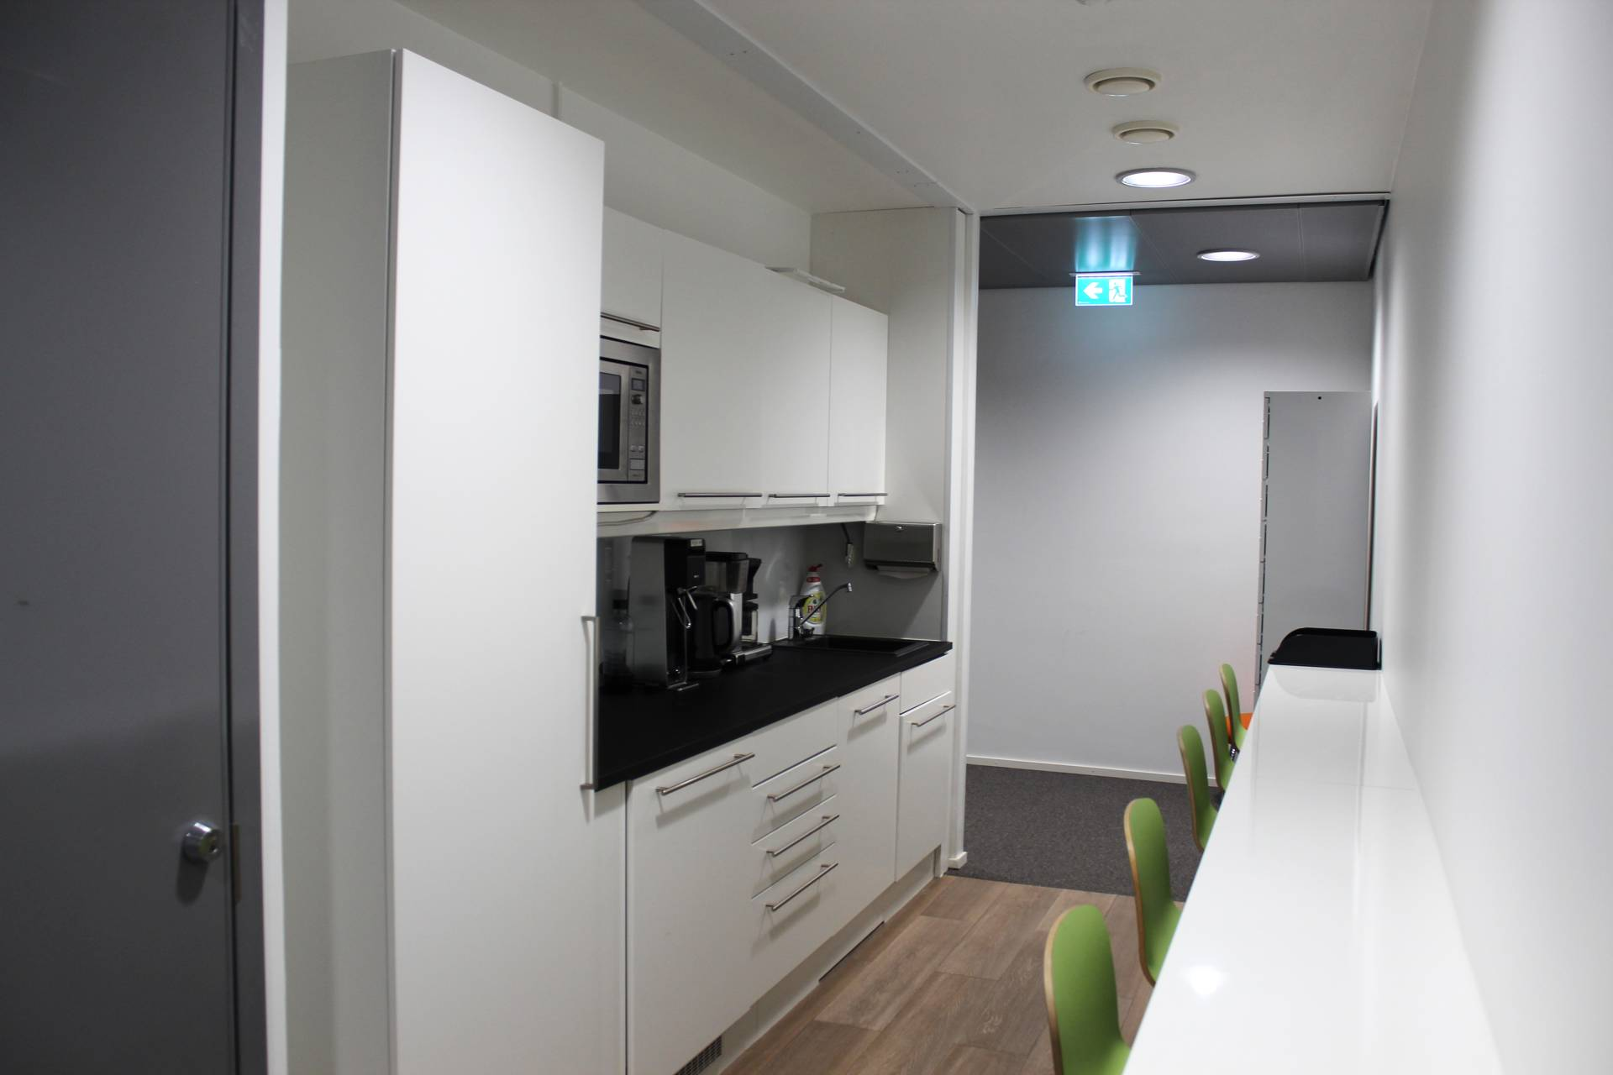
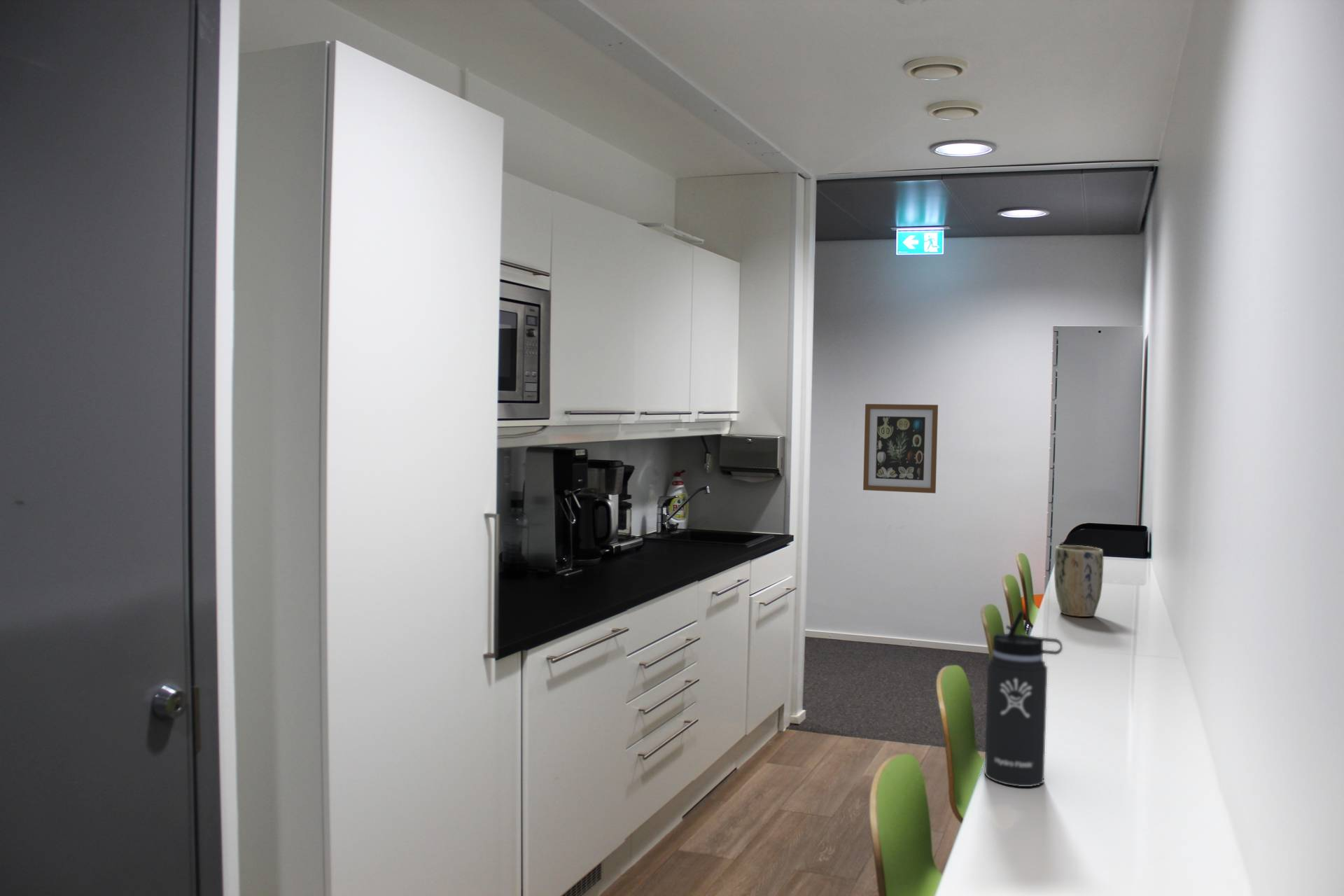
+ wall art [862,403,939,494]
+ plant pot [1054,545,1104,617]
+ thermos bottle [984,610,1063,787]
